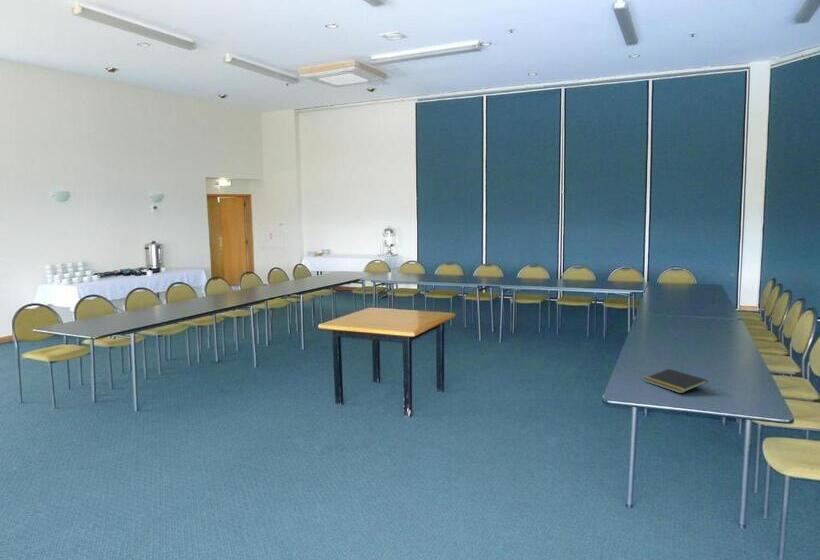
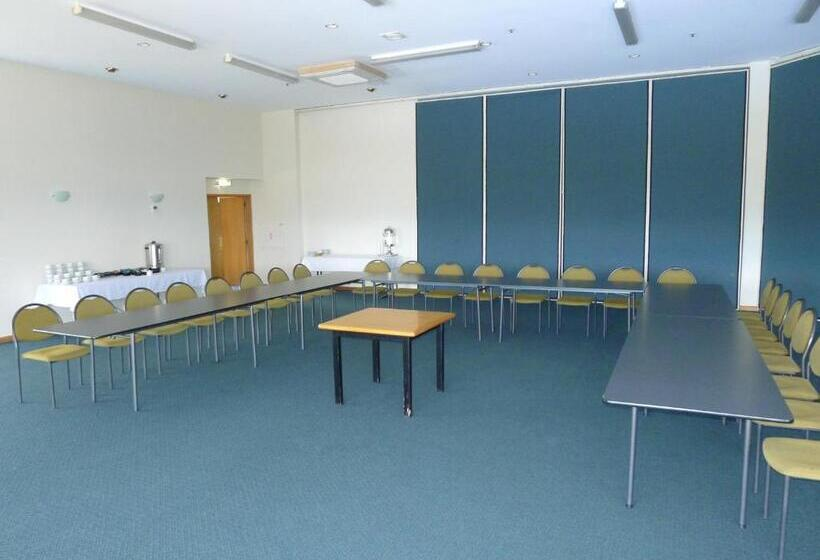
- notepad [642,368,709,394]
